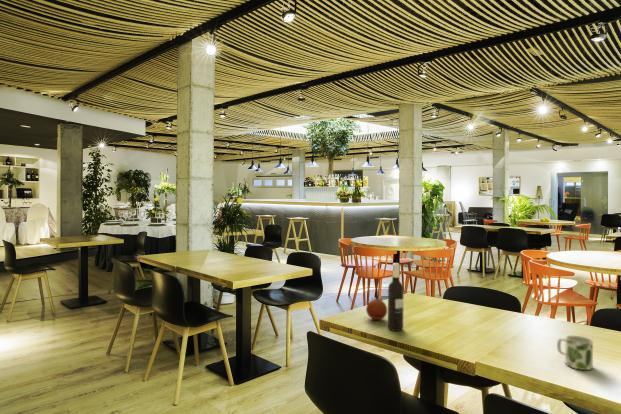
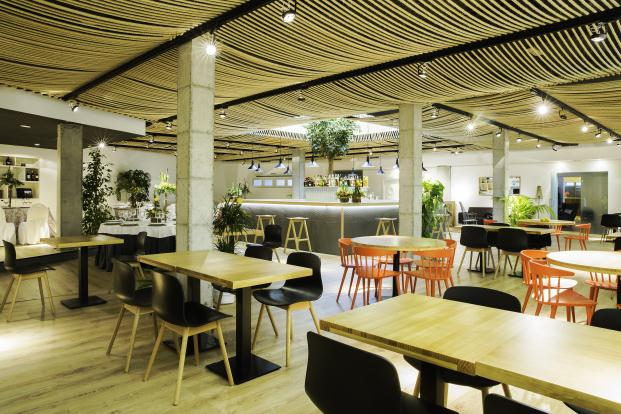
- fruit [365,298,388,321]
- mug [556,335,594,371]
- wine bottle [387,262,405,332]
